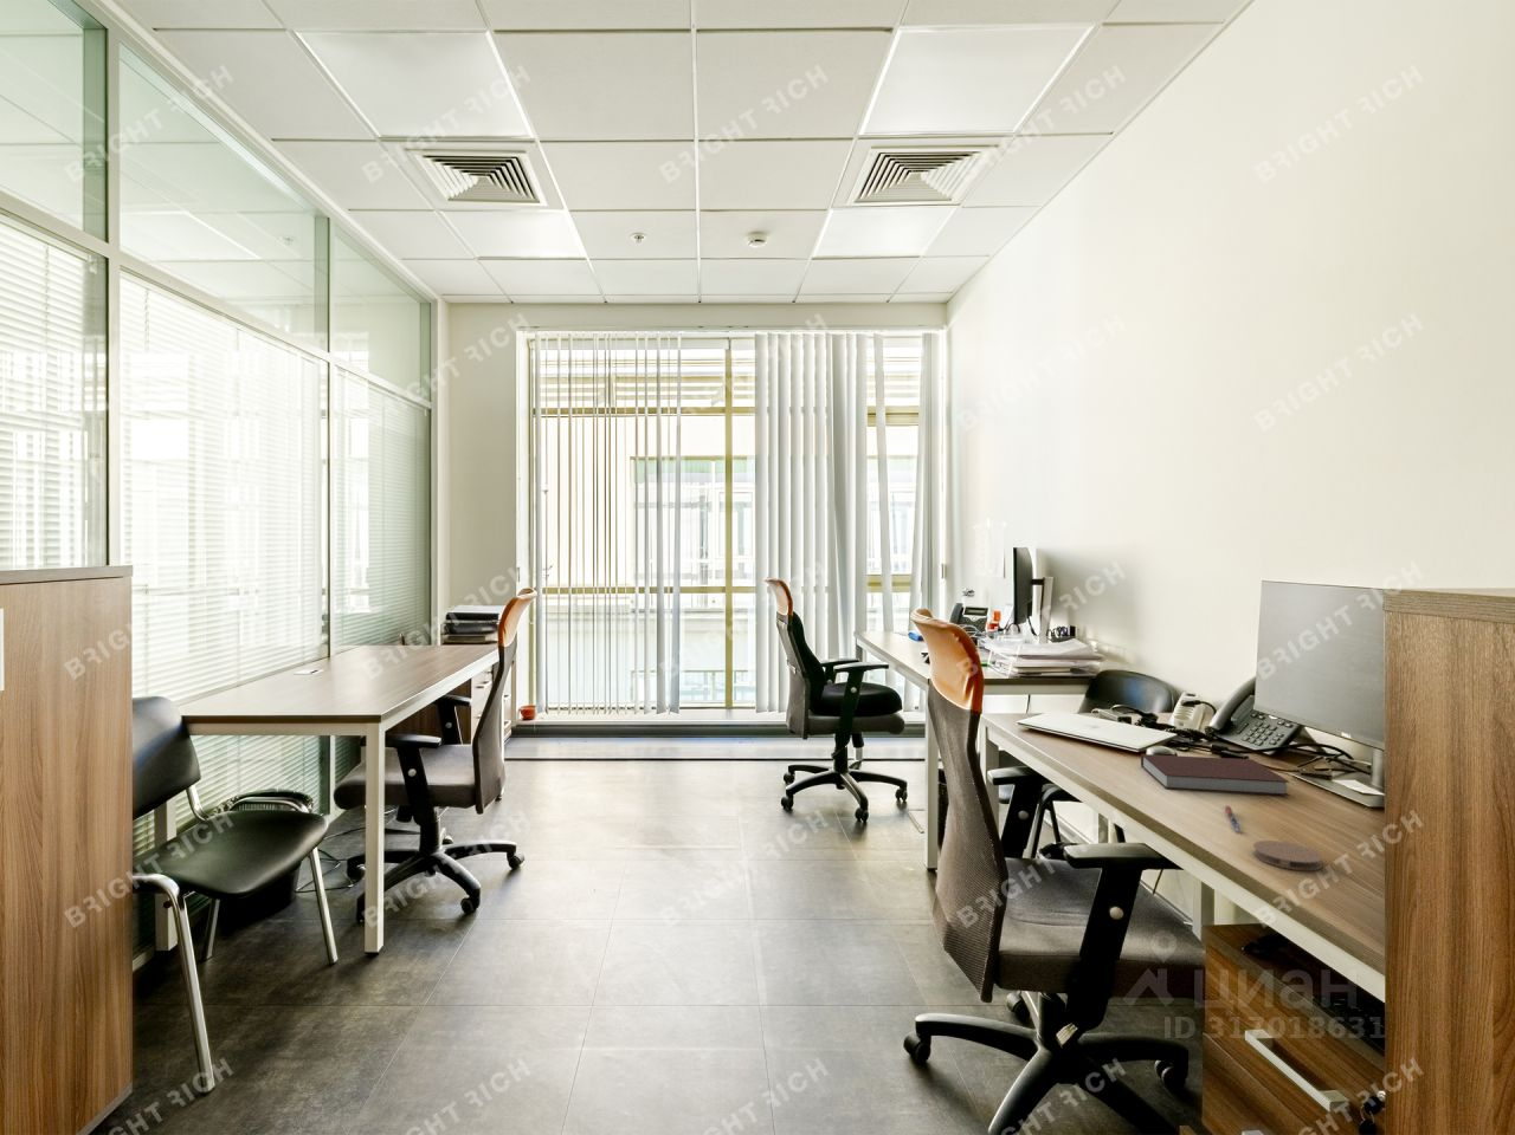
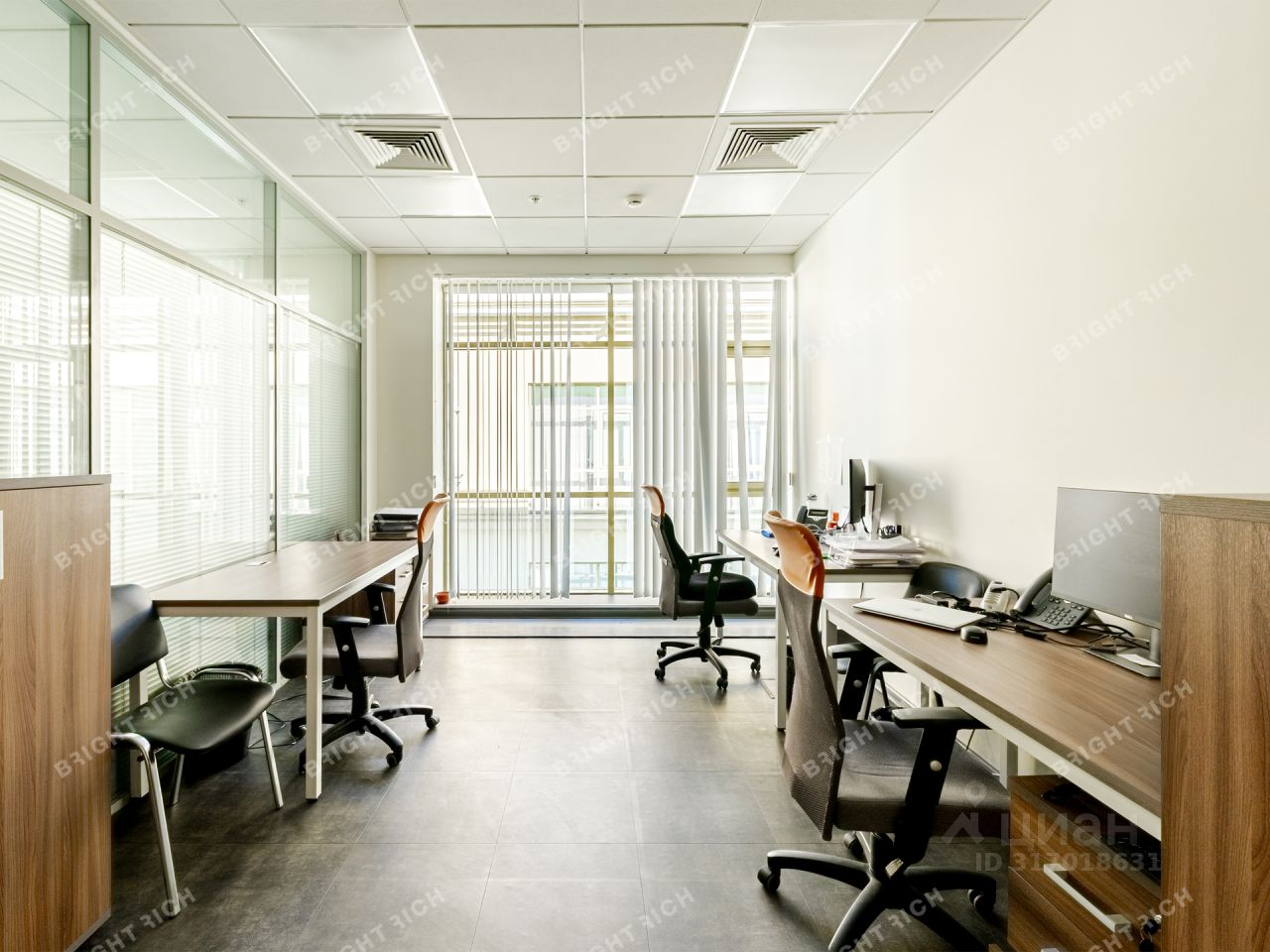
- pen [1223,804,1244,833]
- notebook [1139,753,1290,796]
- coaster [1253,839,1323,872]
